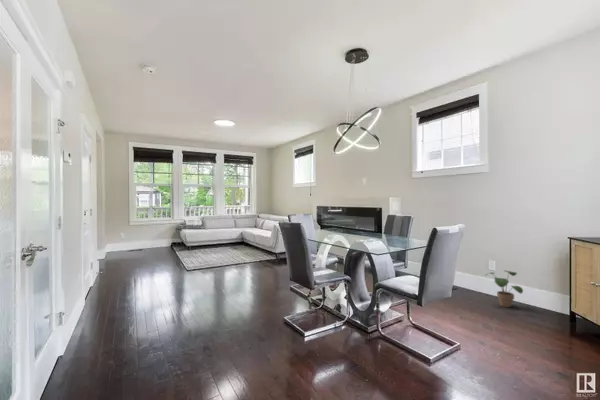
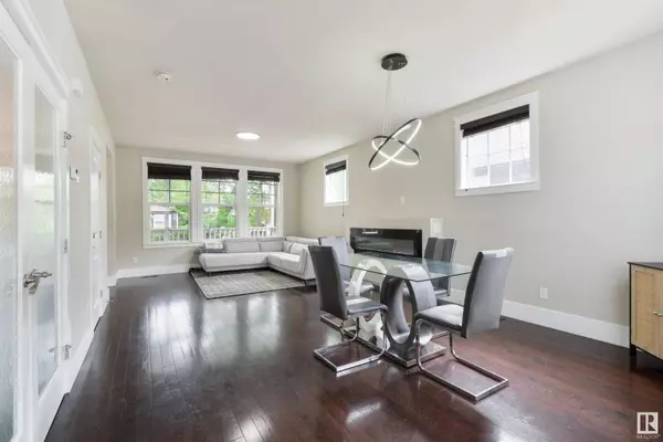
- potted plant [484,269,524,308]
